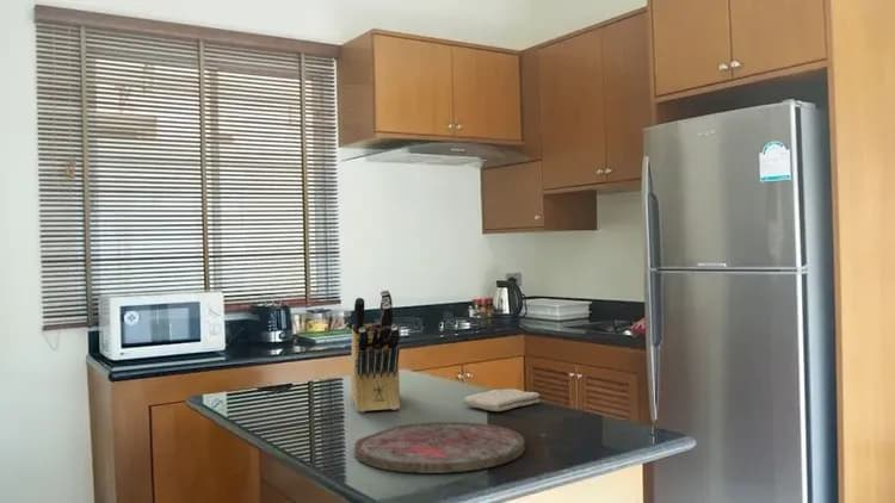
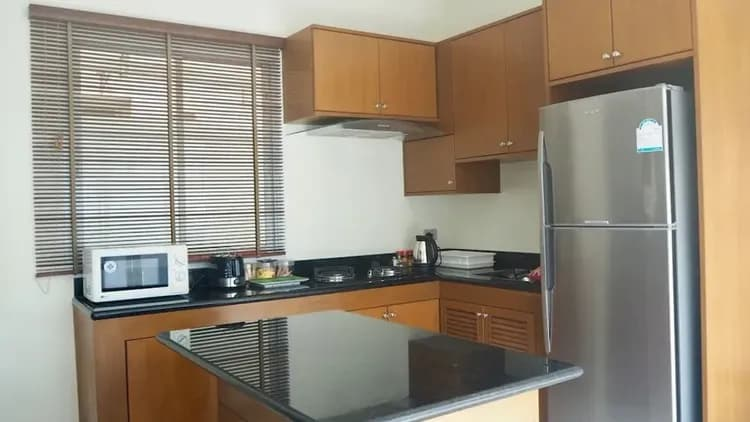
- washcloth [462,387,541,412]
- knife block [350,288,401,414]
- cutting board [353,421,526,474]
